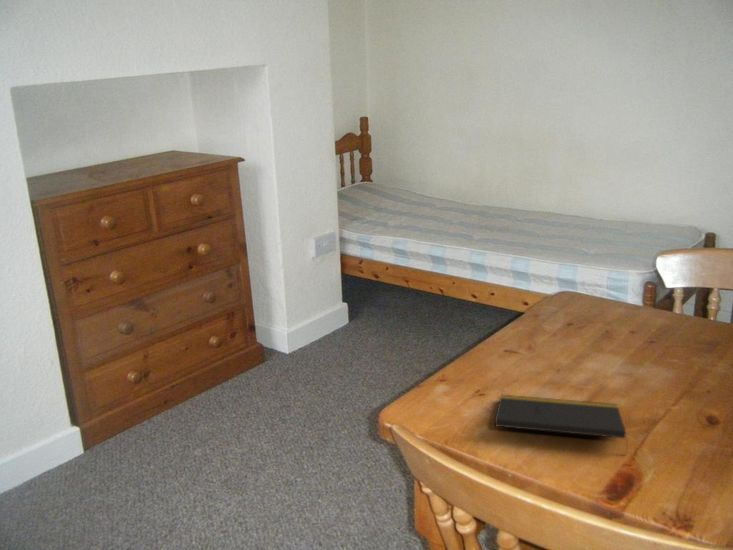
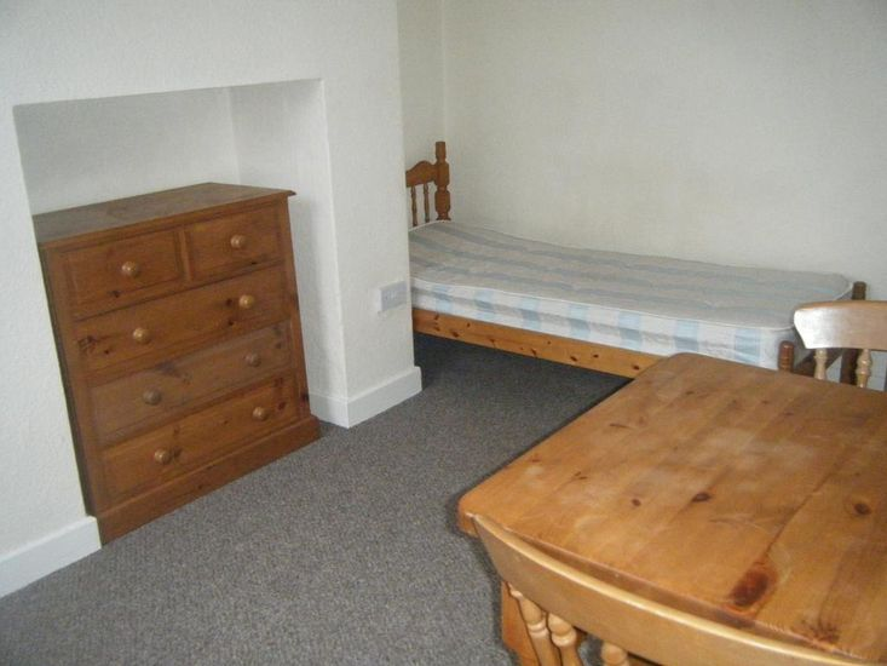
- notepad [494,394,629,455]
